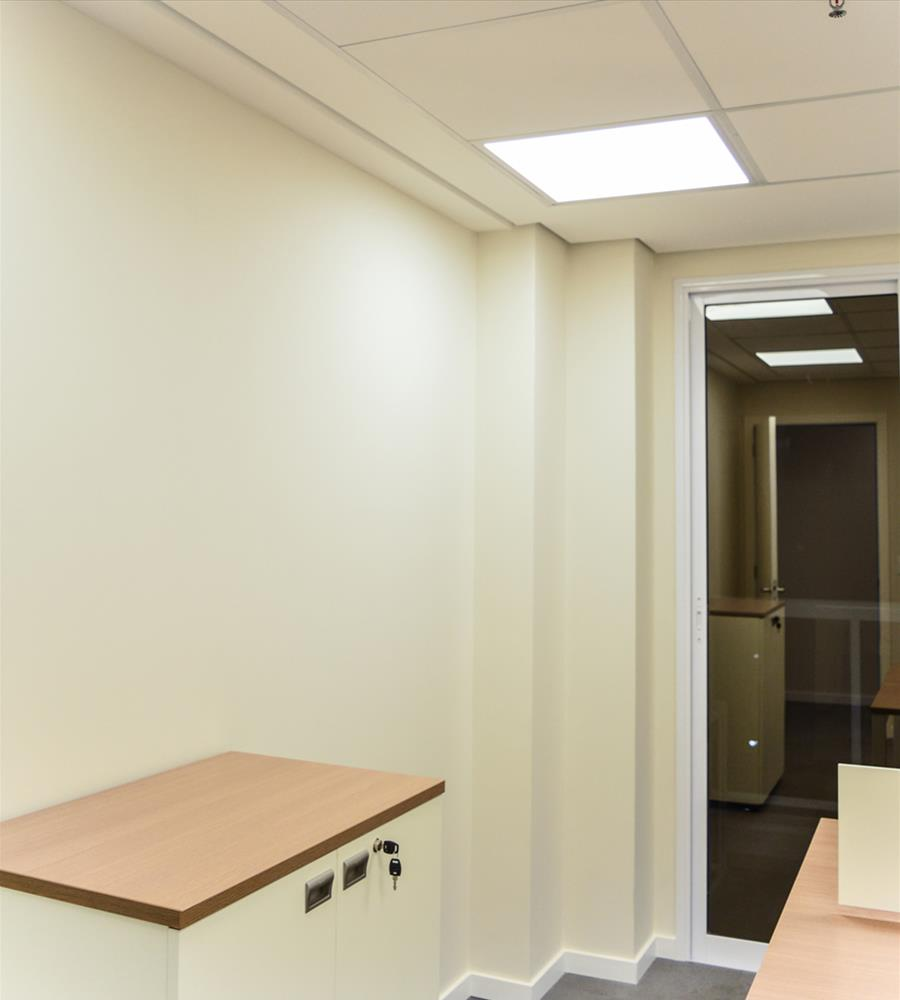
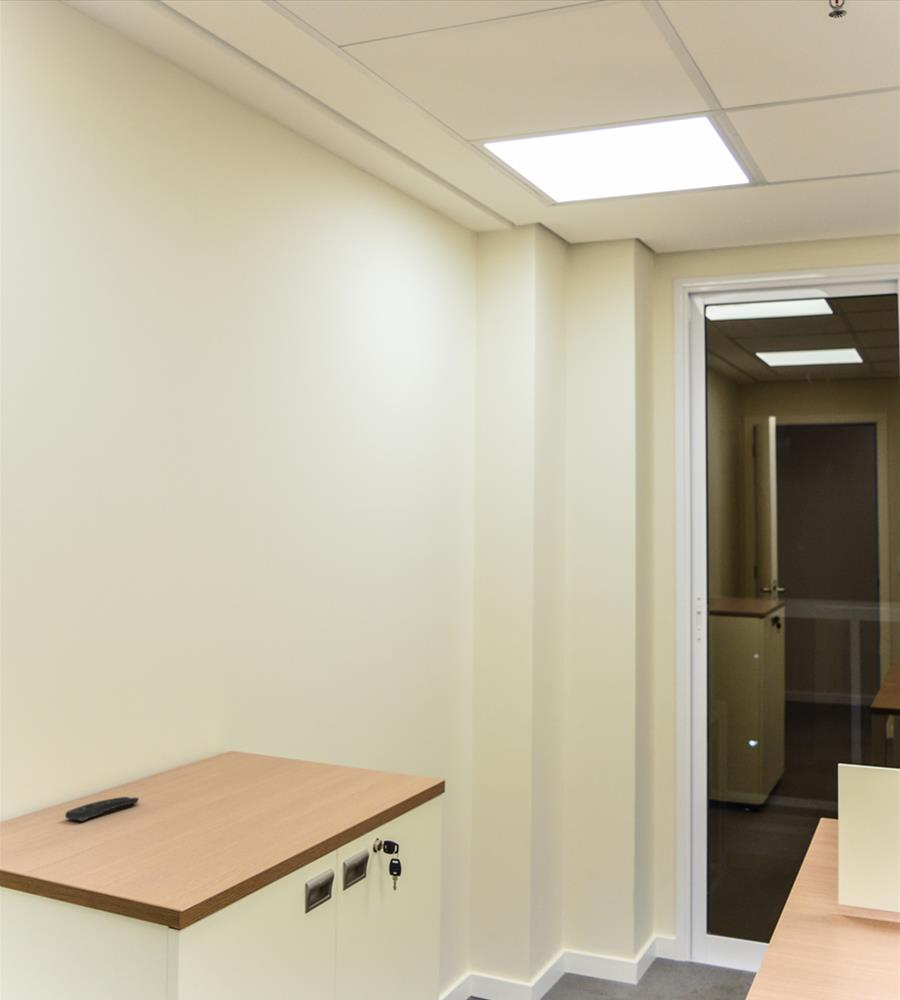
+ remote control [64,796,140,822]
